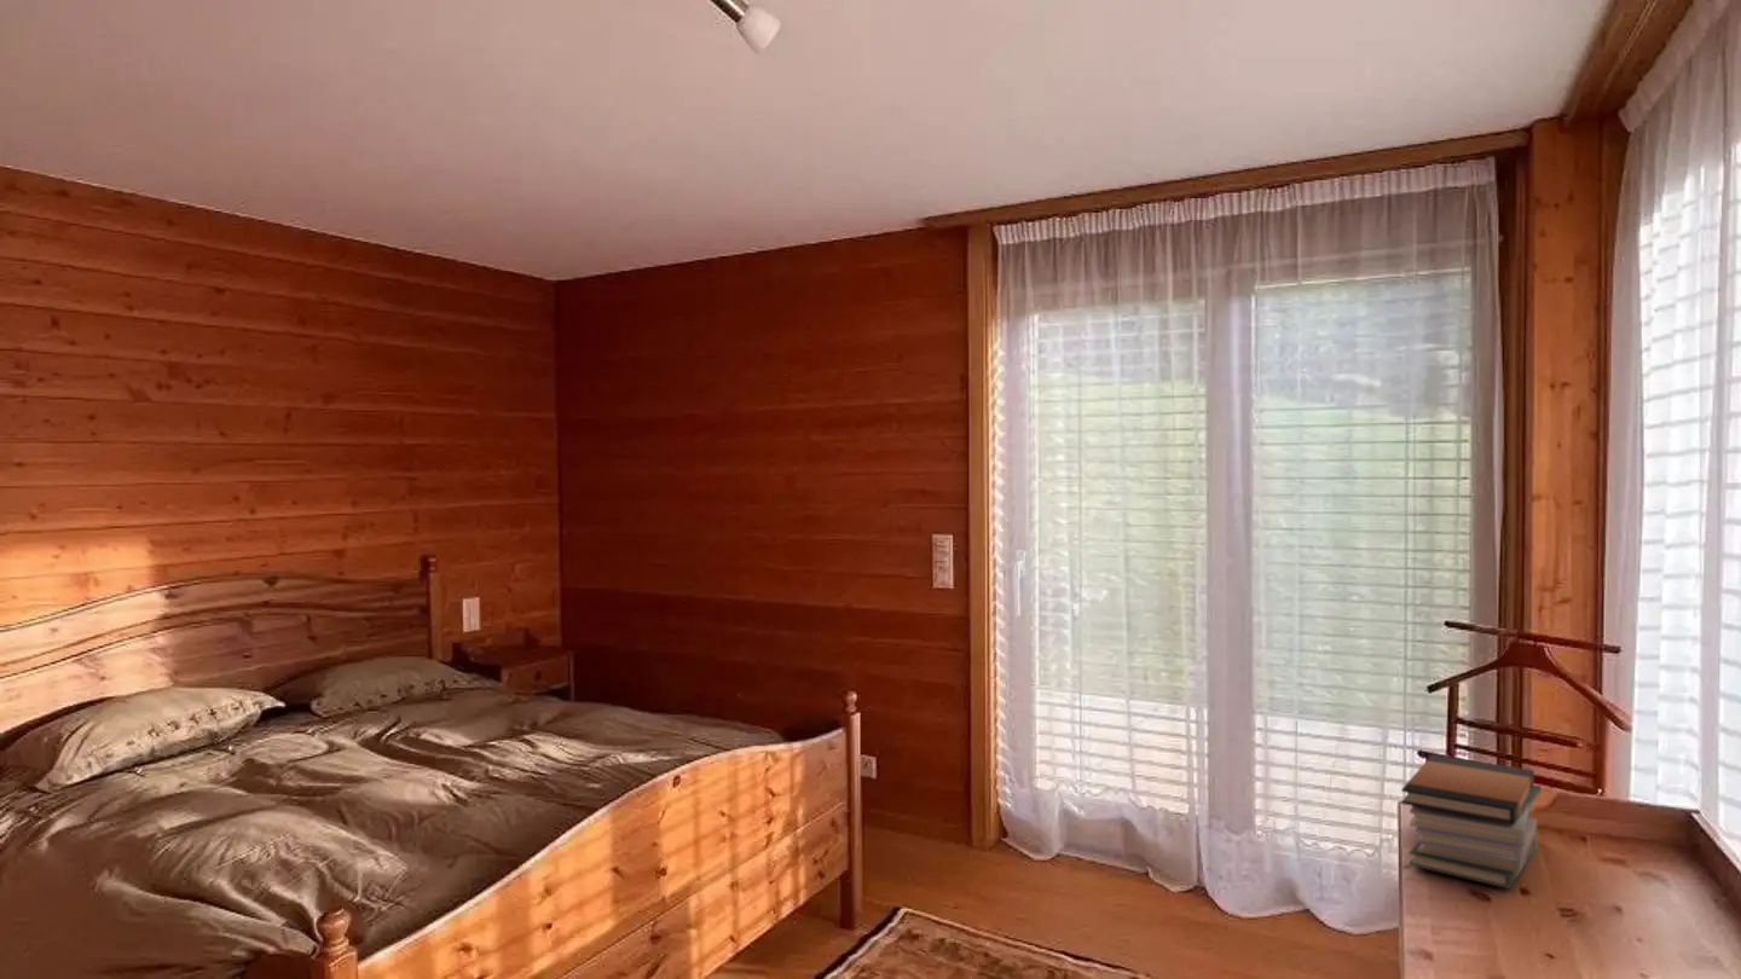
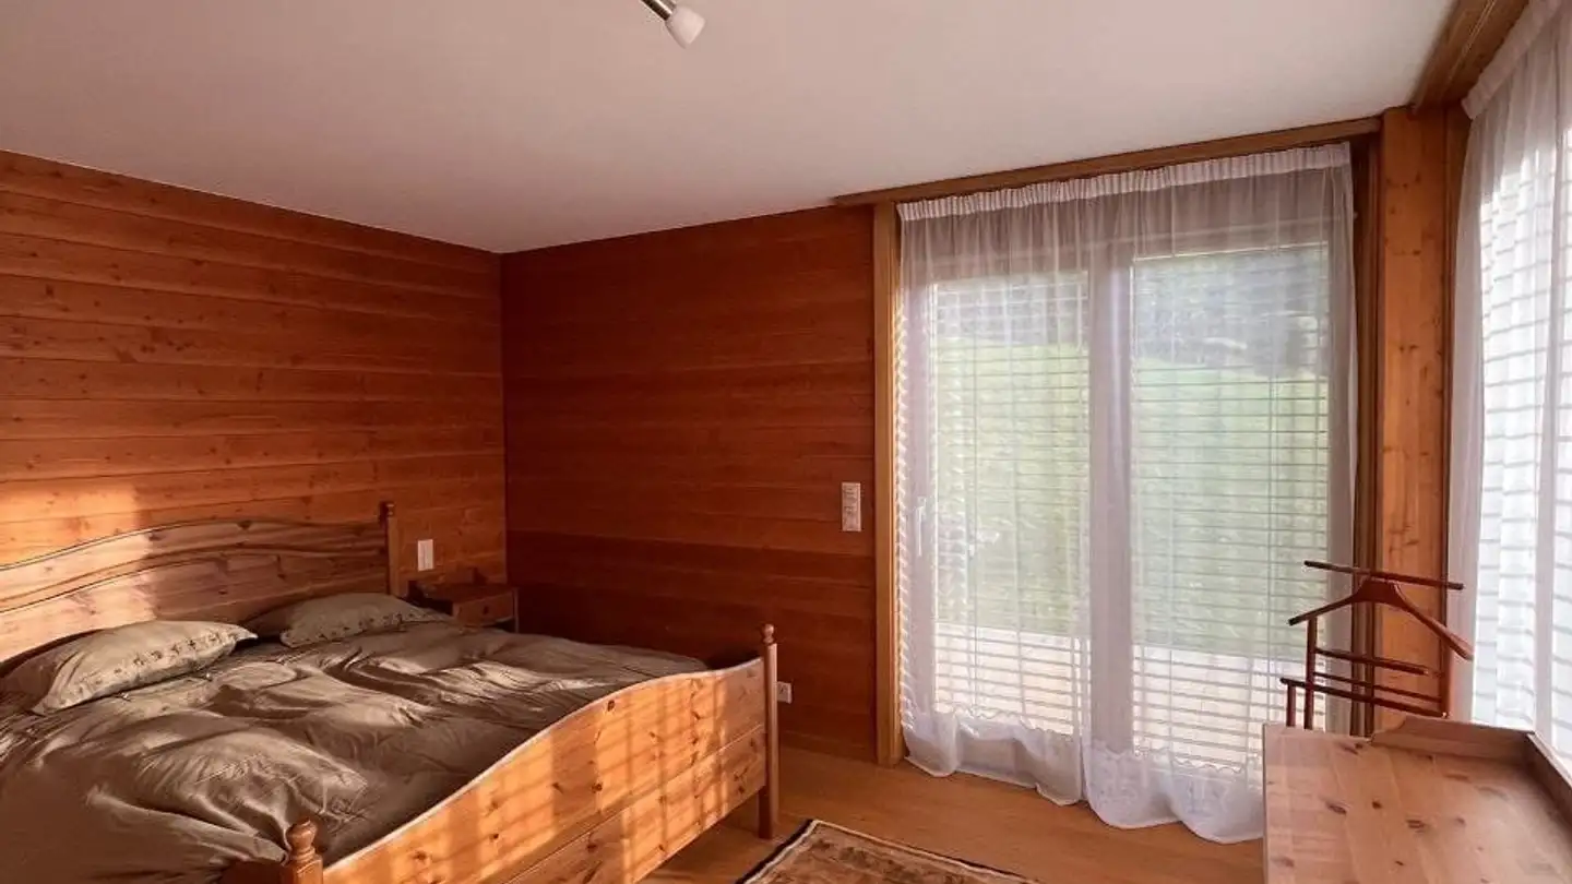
- book stack [1400,753,1543,890]
